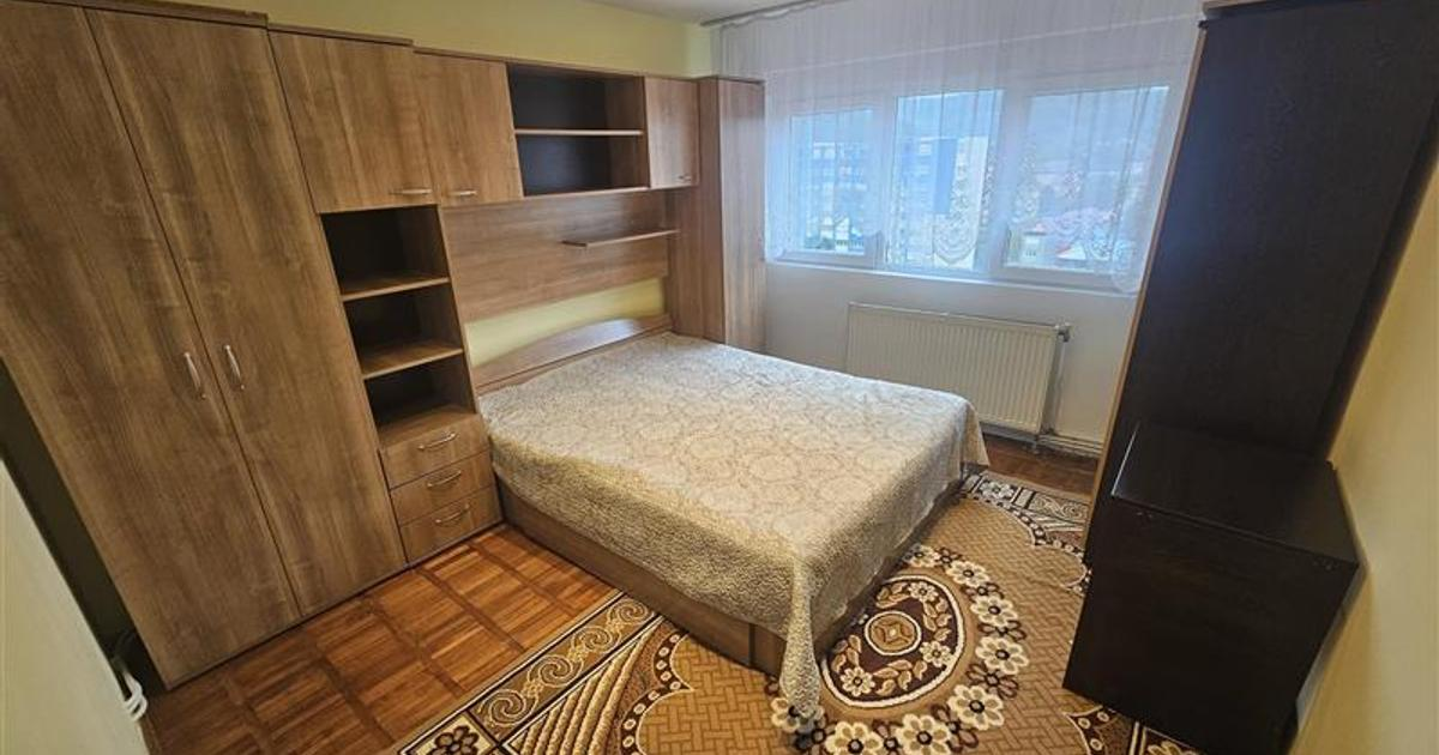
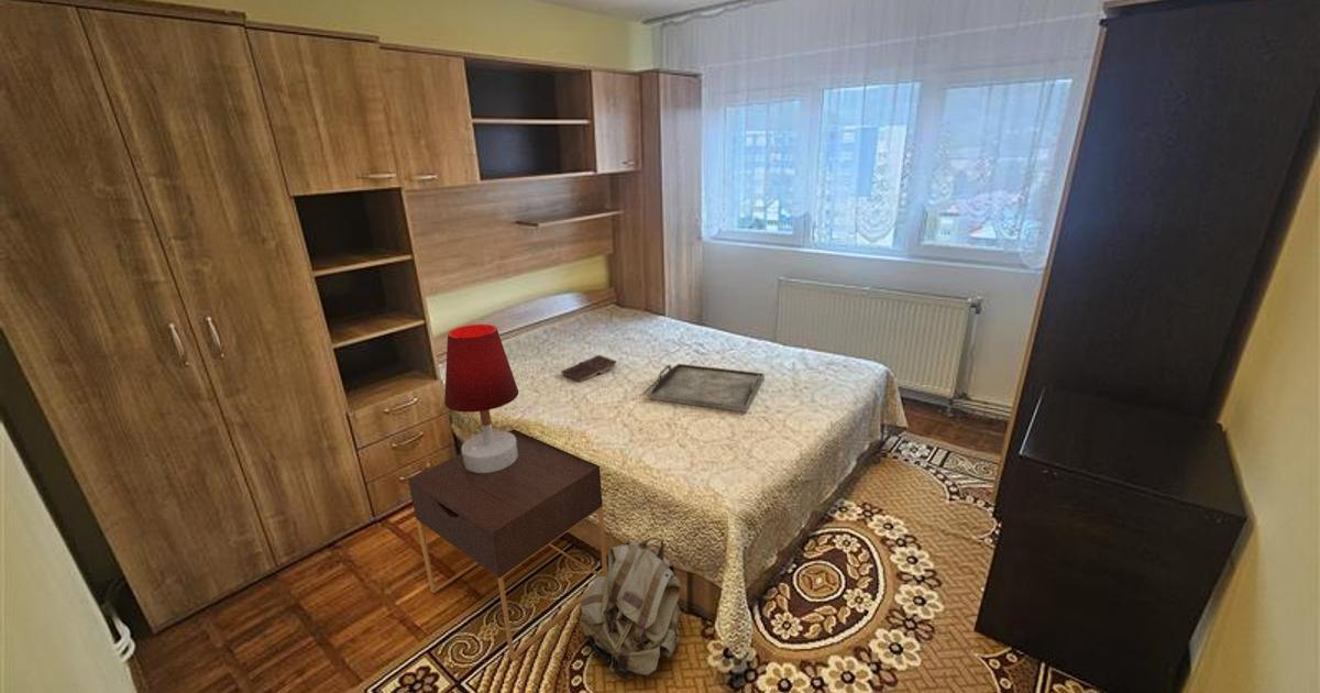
+ serving tray [648,363,766,414]
+ backpack [579,536,683,680]
+ book [560,354,618,383]
+ nightstand [407,428,608,662]
+ table lamp [443,323,519,473]
